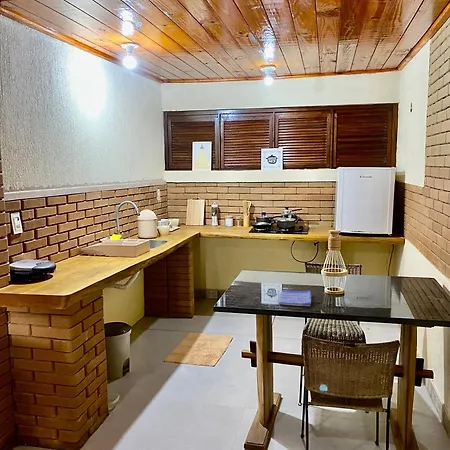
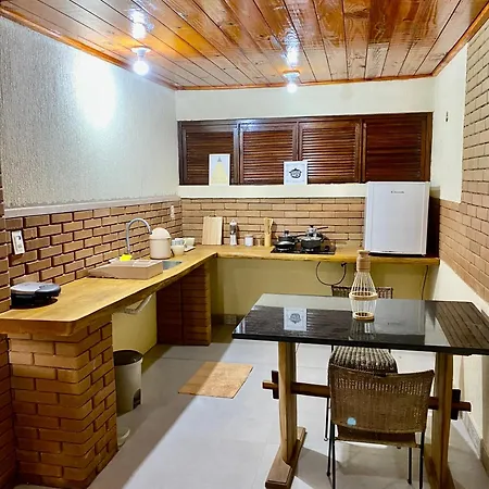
- dish towel [278,289,312,307]
